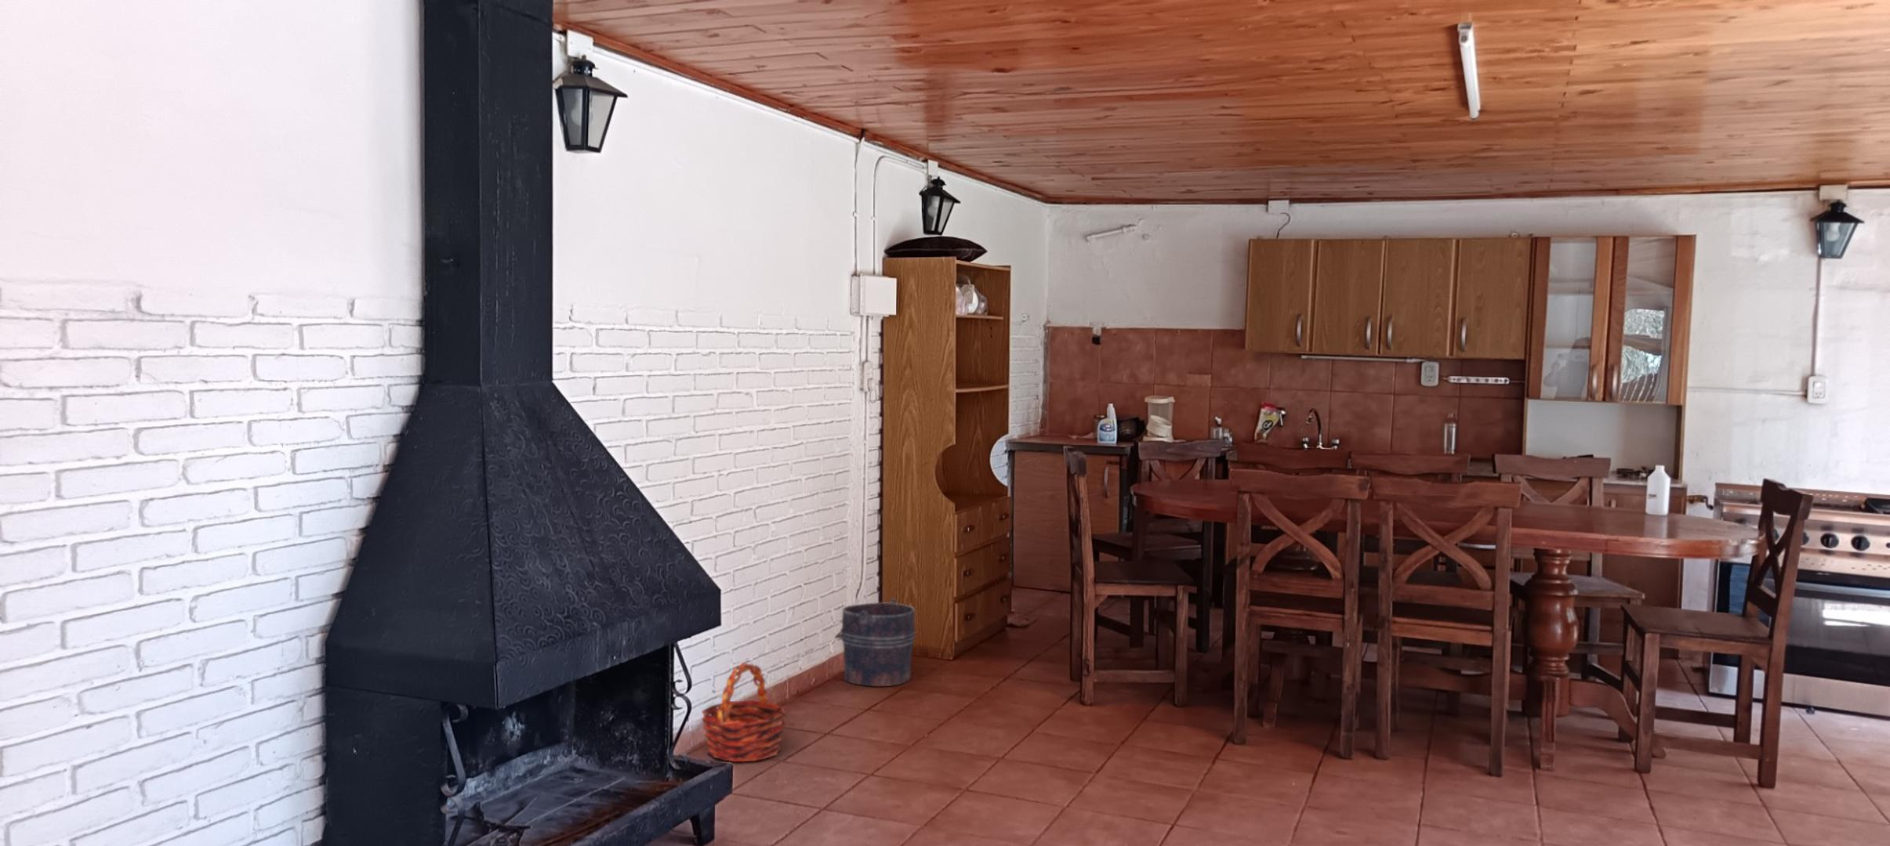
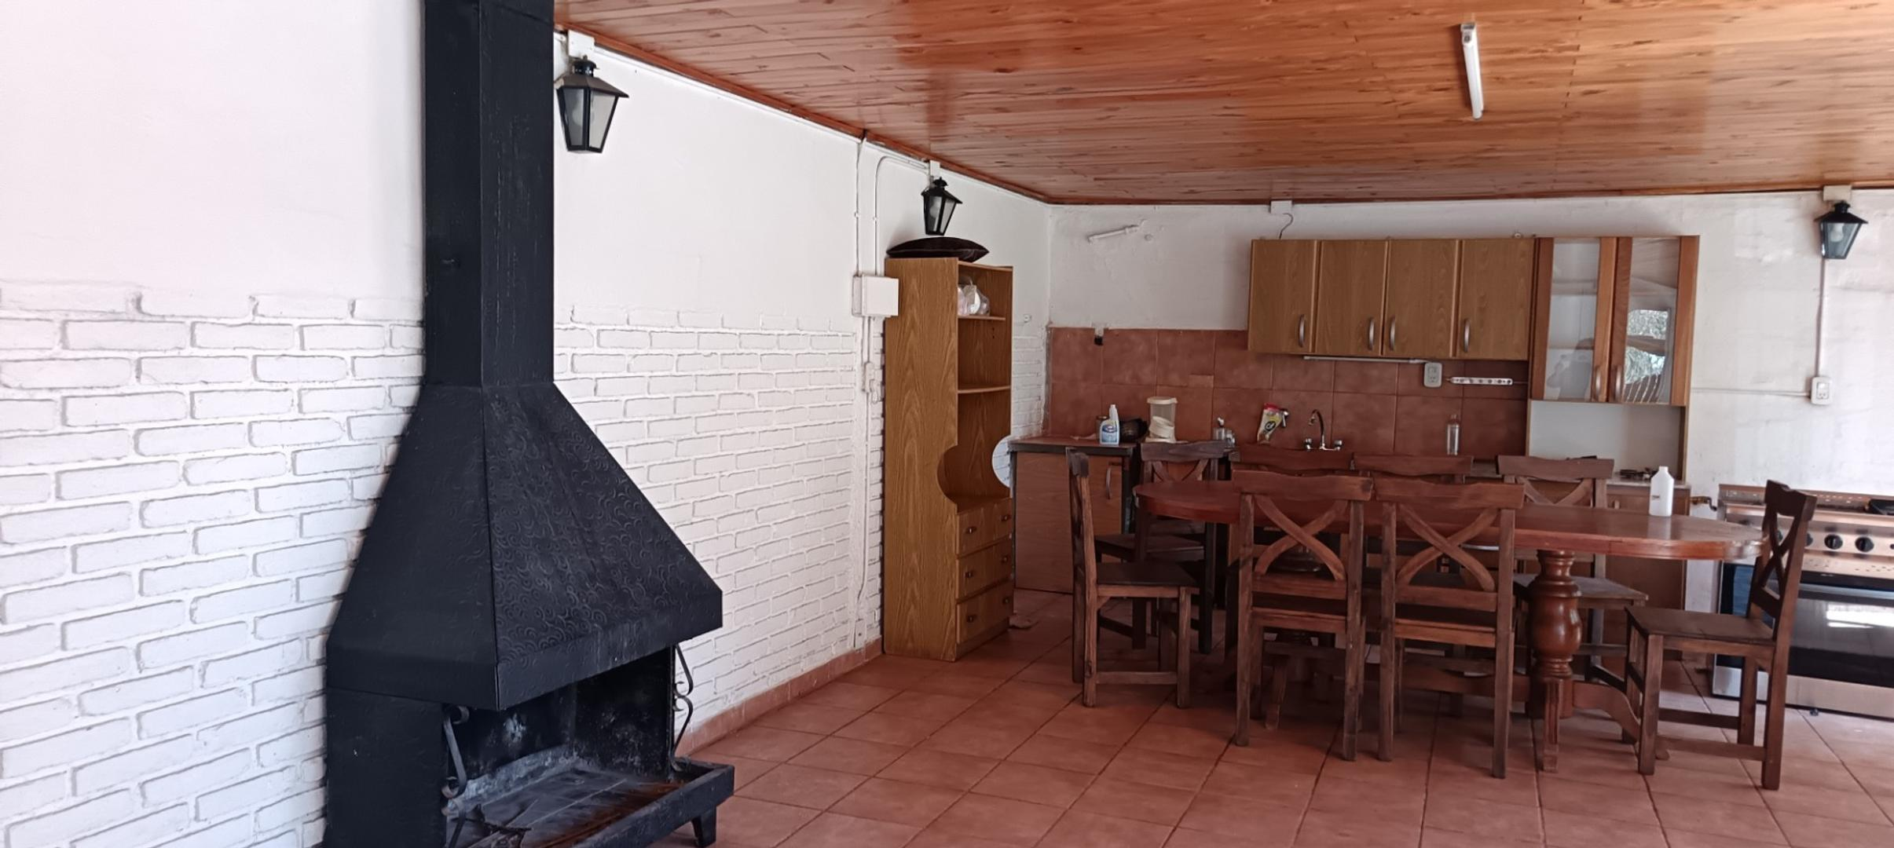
- bucket [834,599,916,687]
- basket [700,662,788,763]
